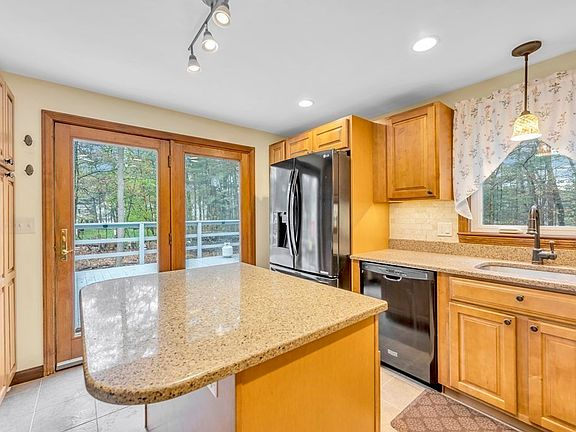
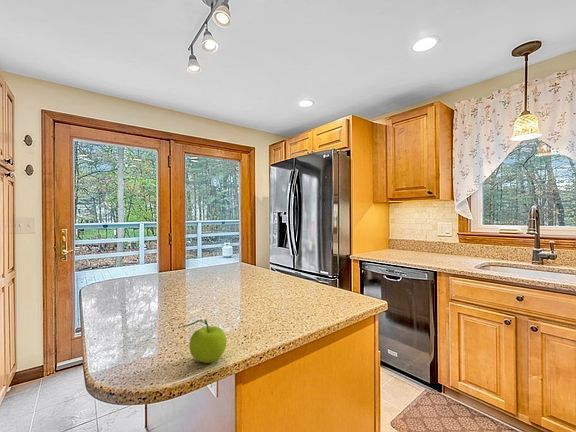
+ fruit [175,319,228,364]
